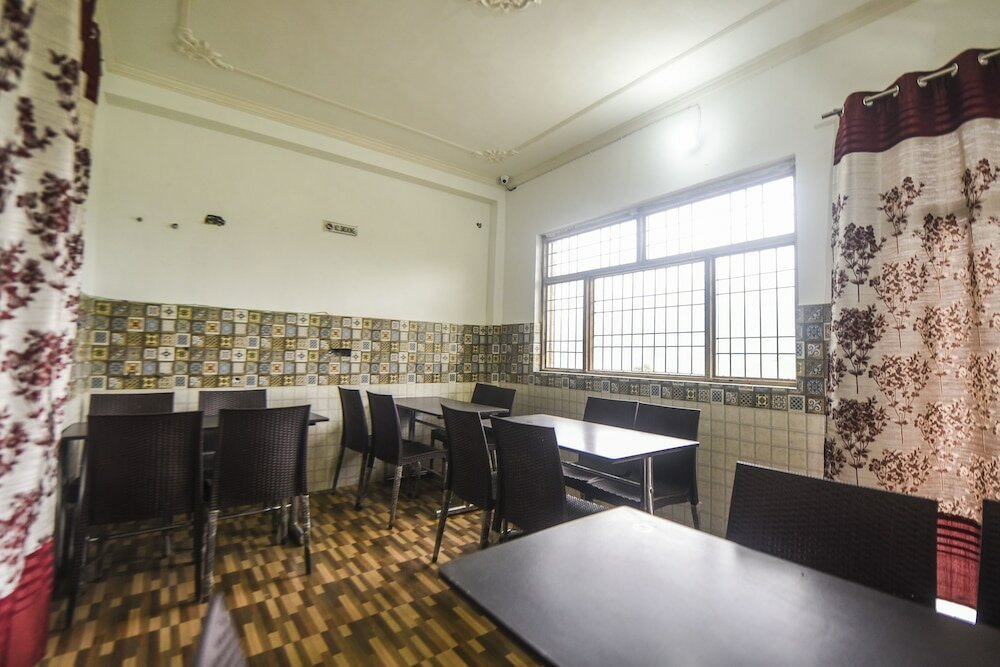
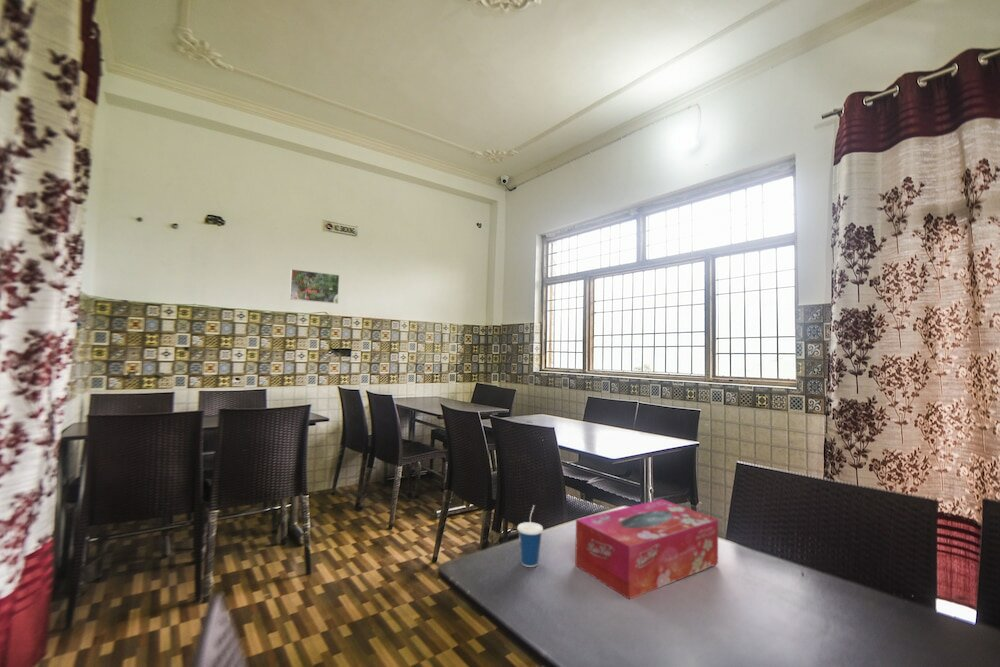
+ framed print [289,268,340,305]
+ tissue box [574,498,719,600]
+ cup [516,504,544,568]
